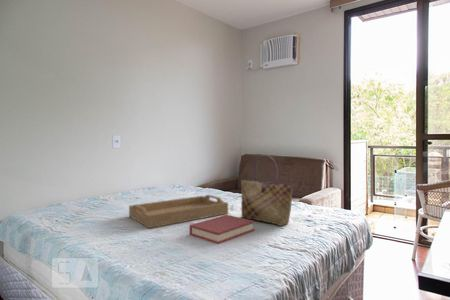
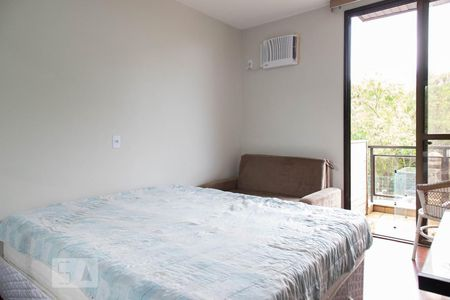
- hardback book [189,214,255,245]
- tote bag [240,154,294,227]
- serving tray [128,194,229,229]
